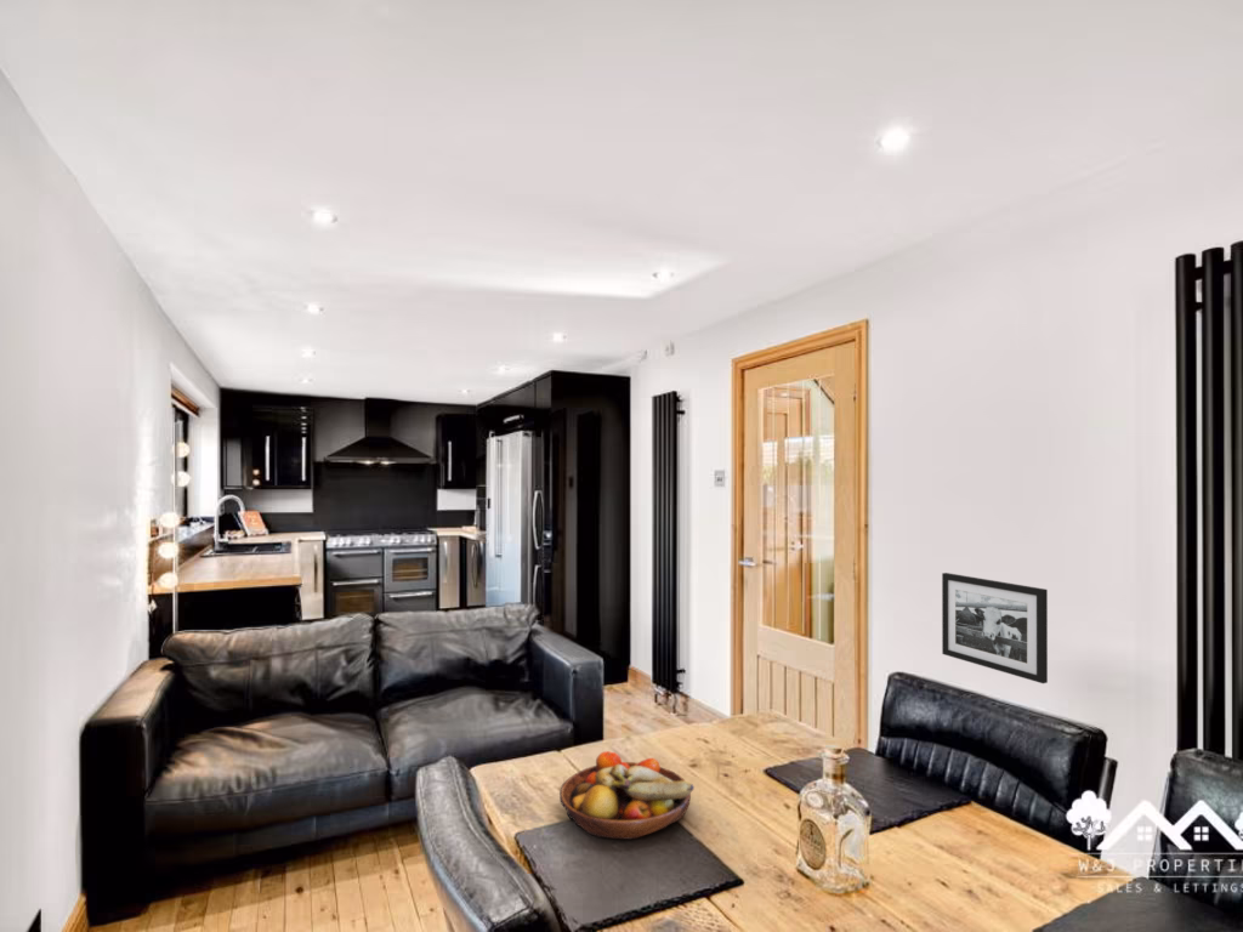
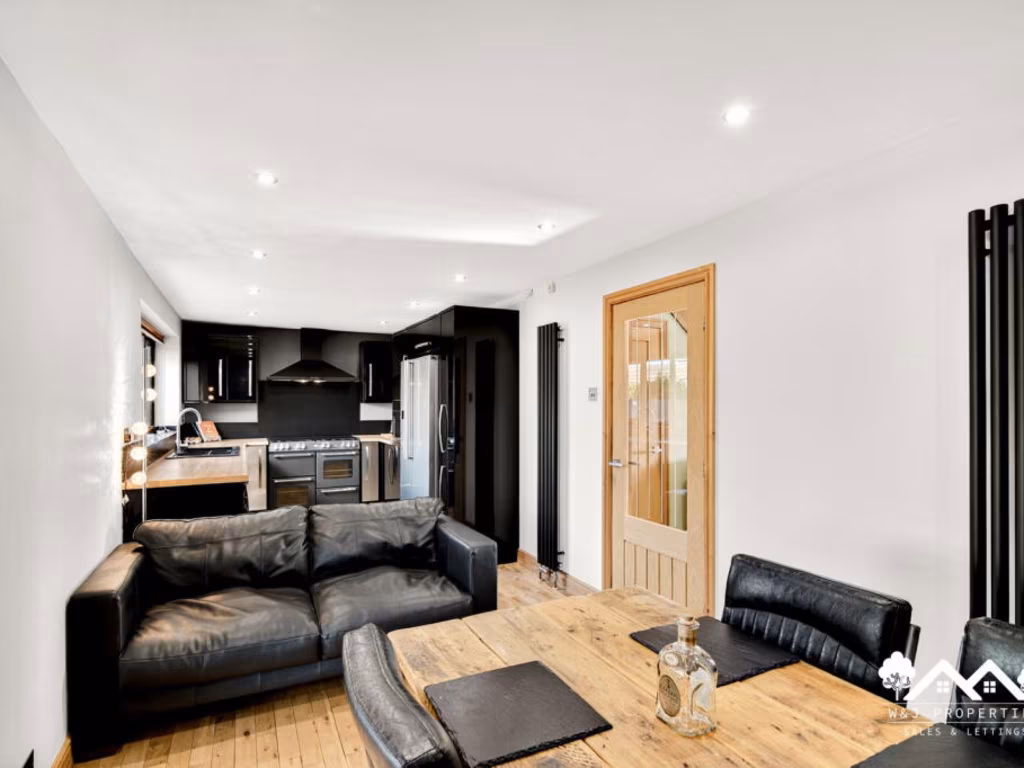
- fruit bowl [558,750,696,841]
- picture frame [941,572,1049,684]
